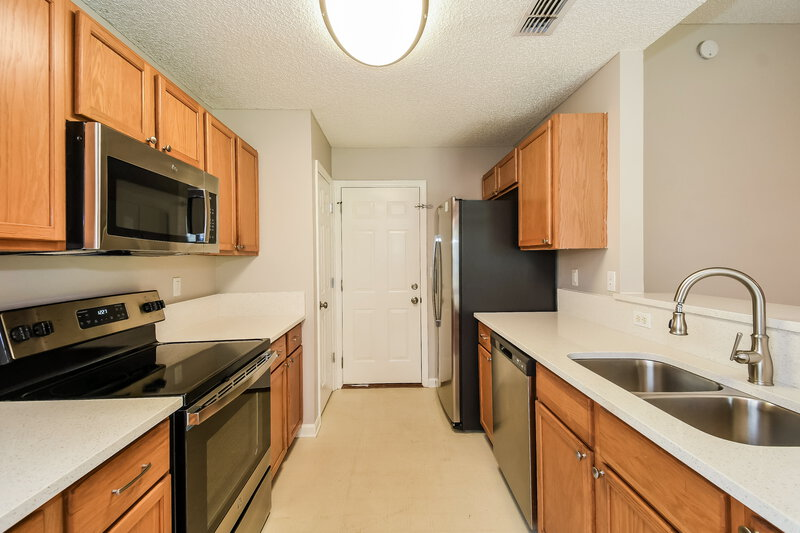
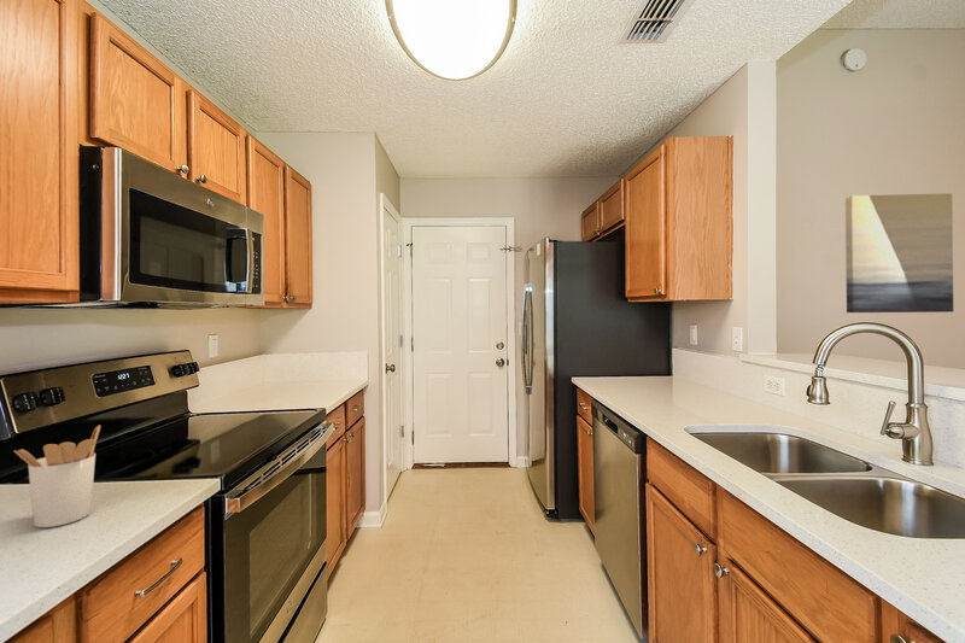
+ utensil holder [13,423,101,528]
+ wall art [844,192,954,314]
